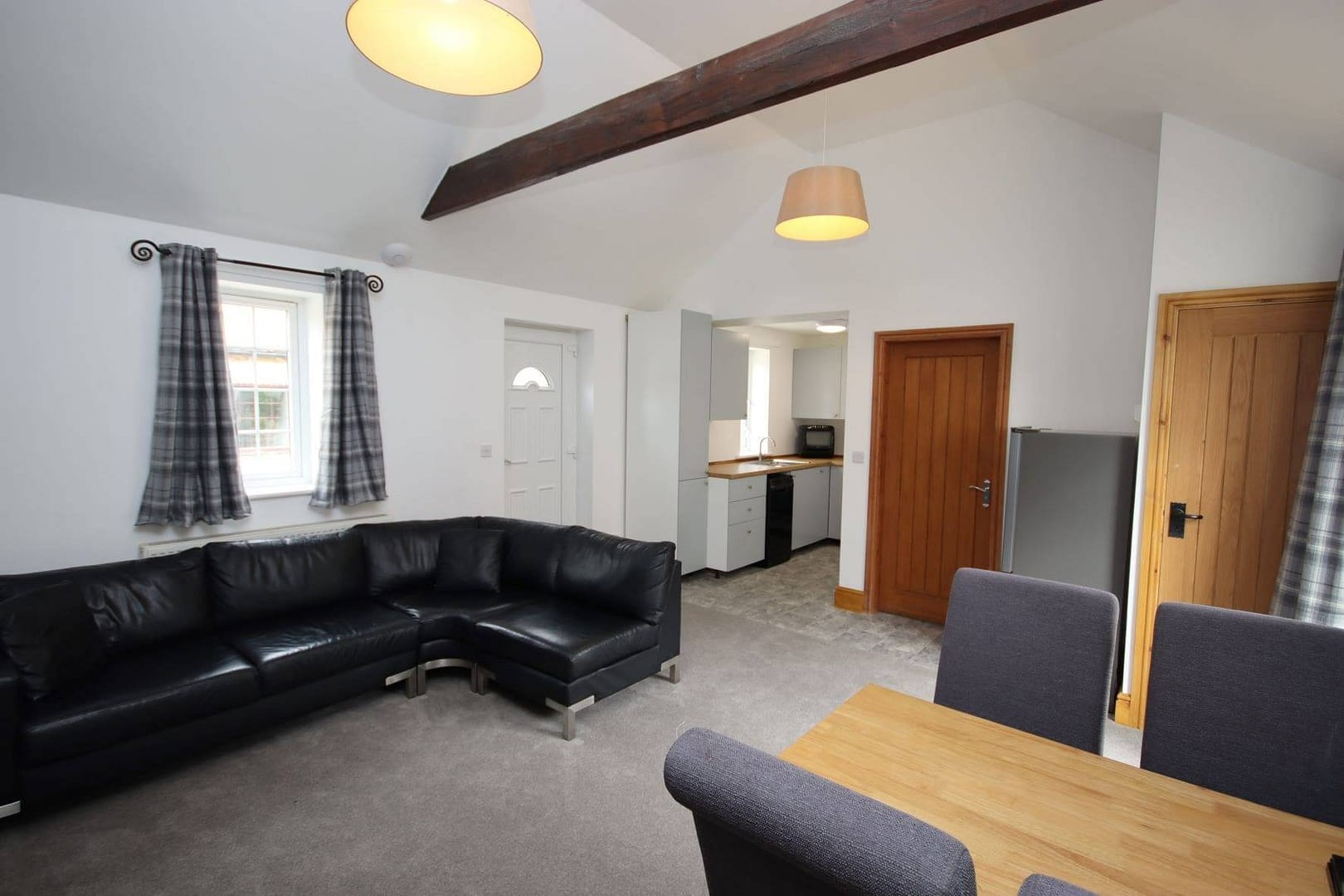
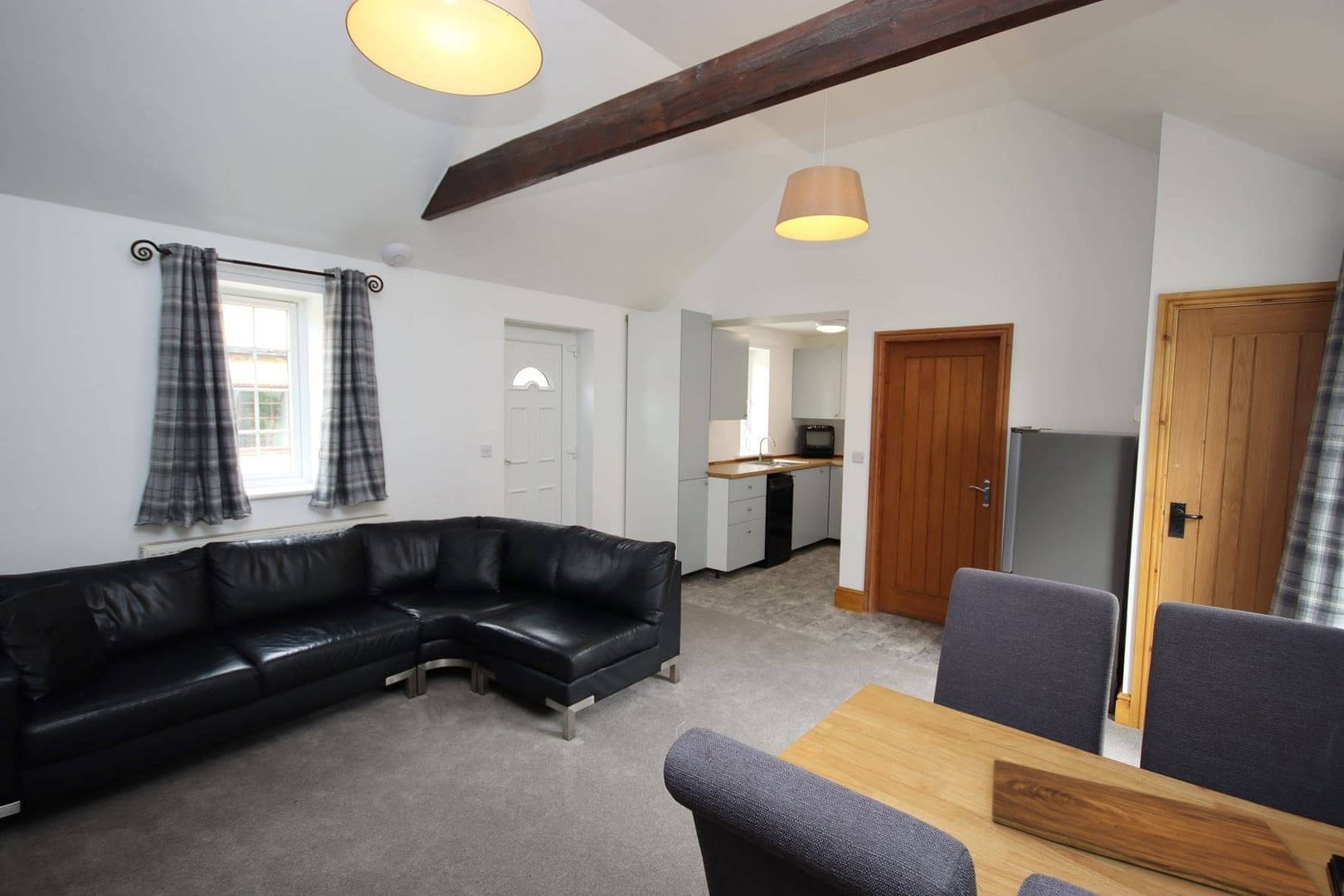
+ cutting board [991,758,1323,896]
